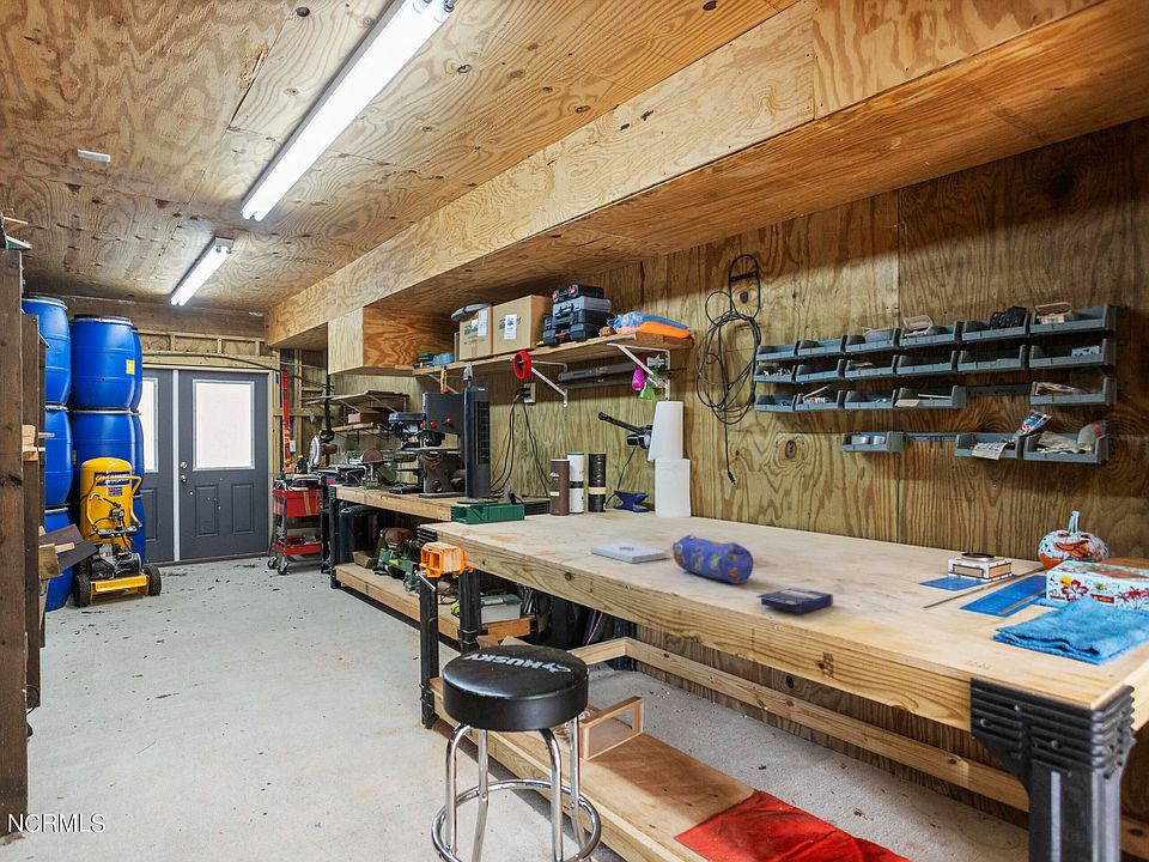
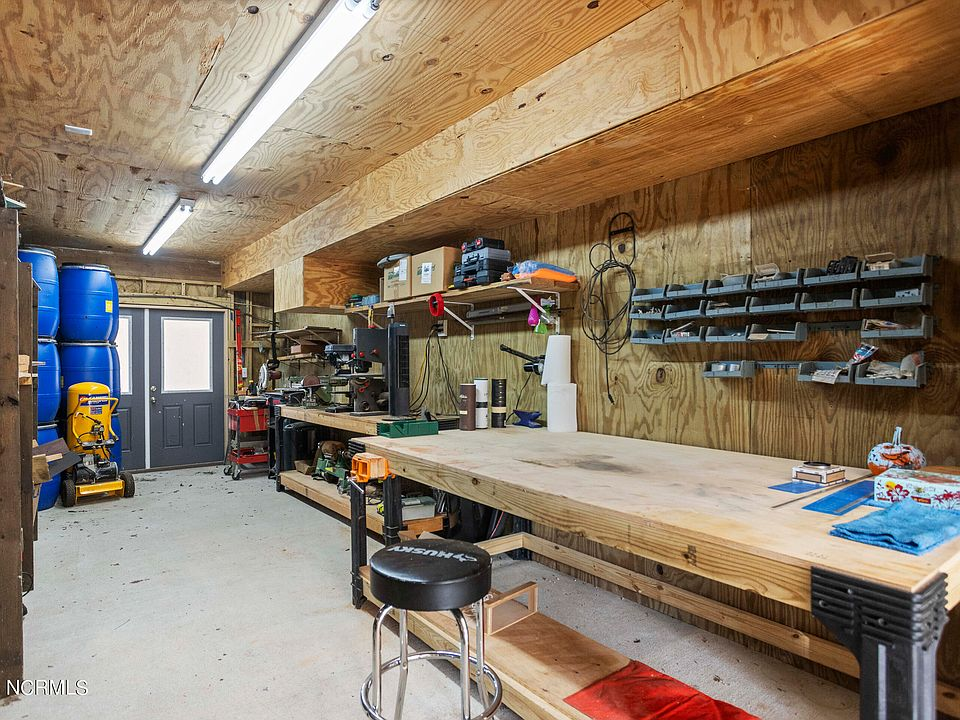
- small box [755,587,834,614]
- pencil case [670,532,754,584]
- notepad [589,541,667,564]
